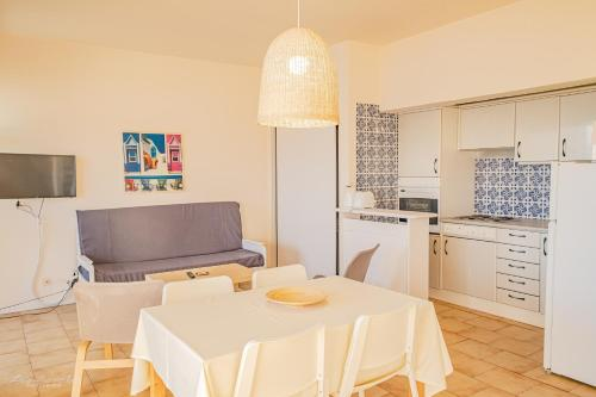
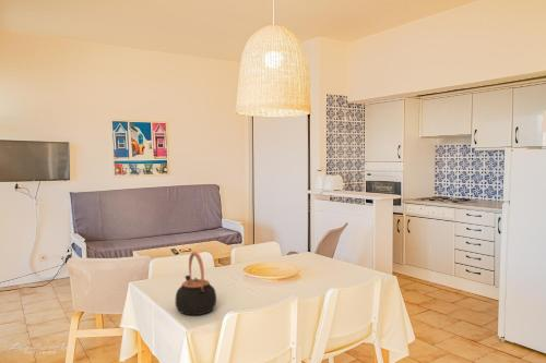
+ teapot [175,251,217,316]
